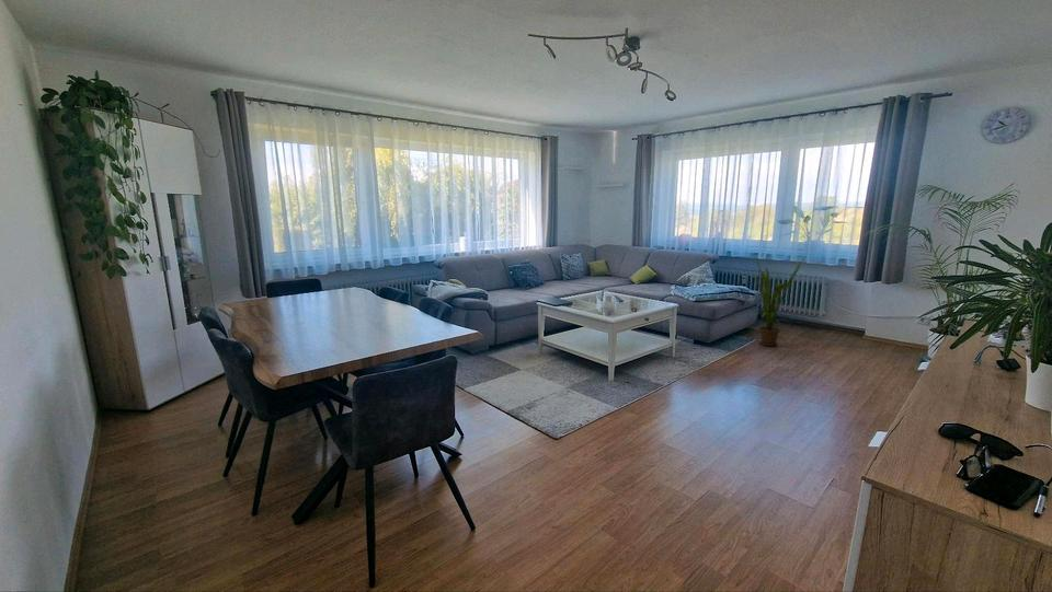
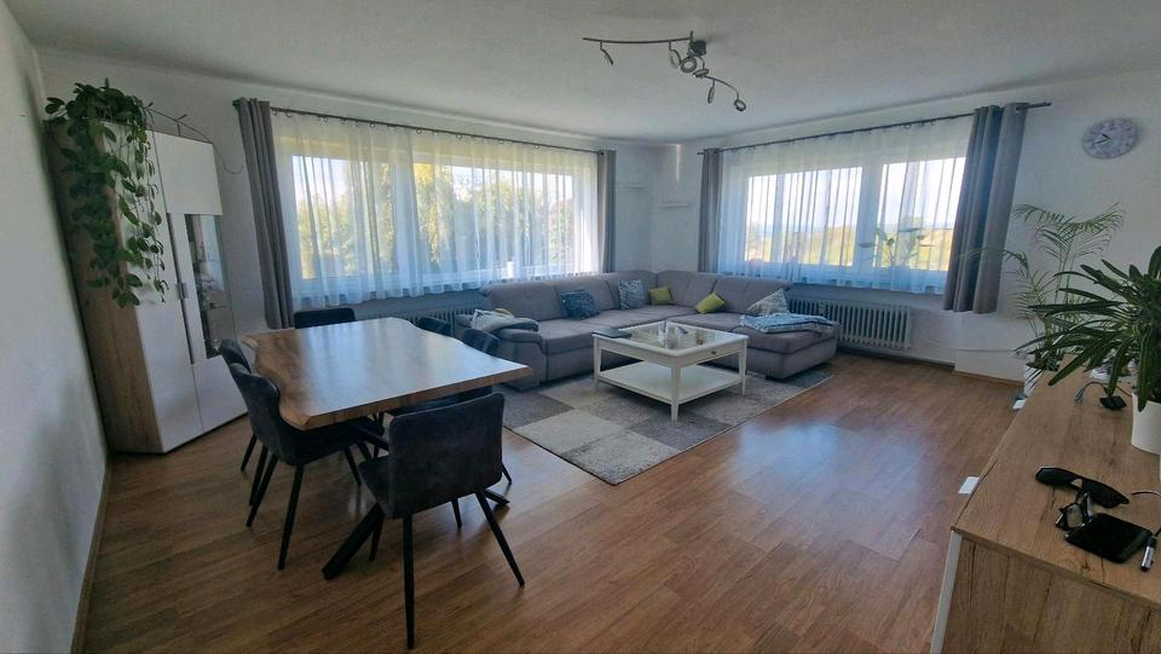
- house plant [745,255,807,347]
